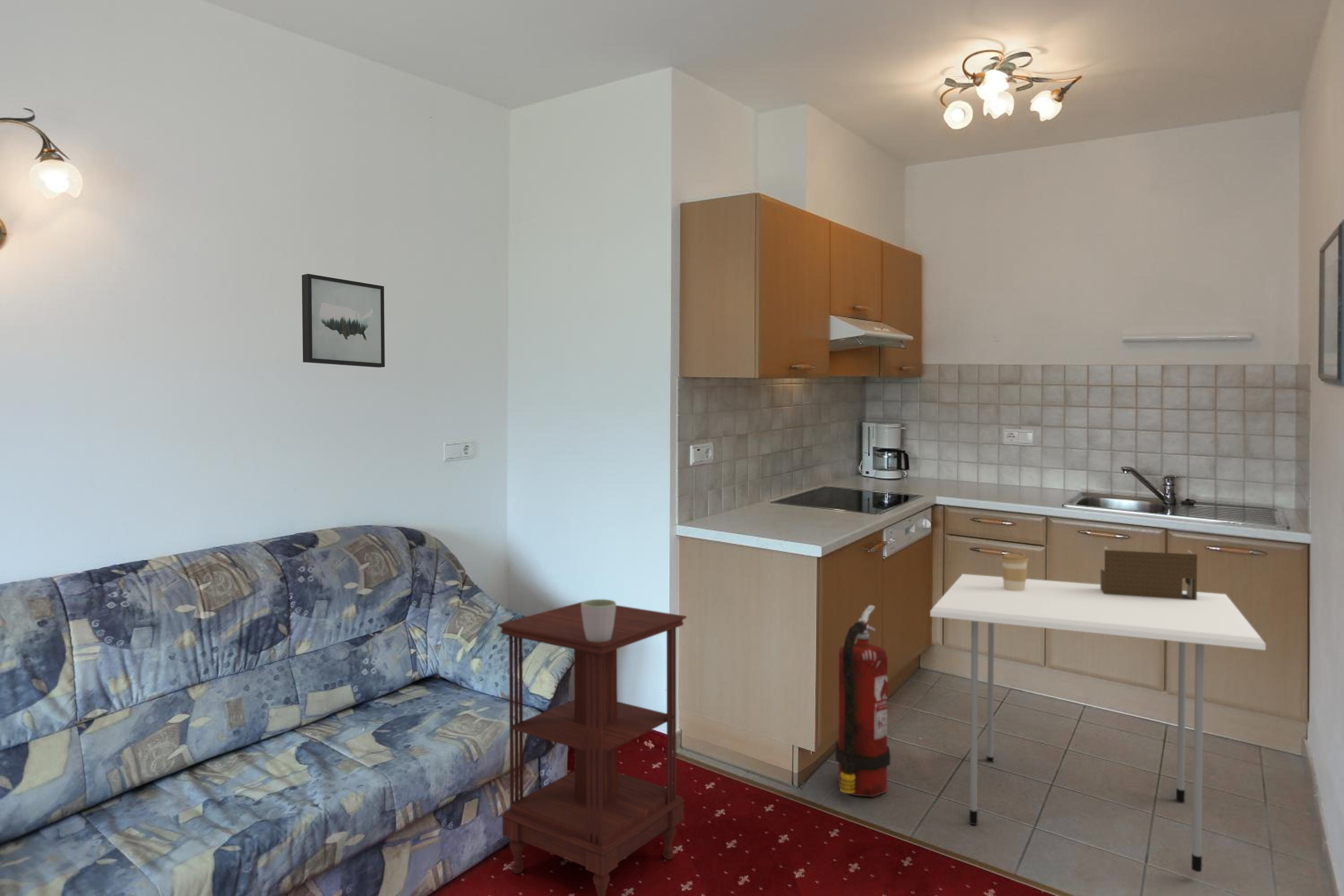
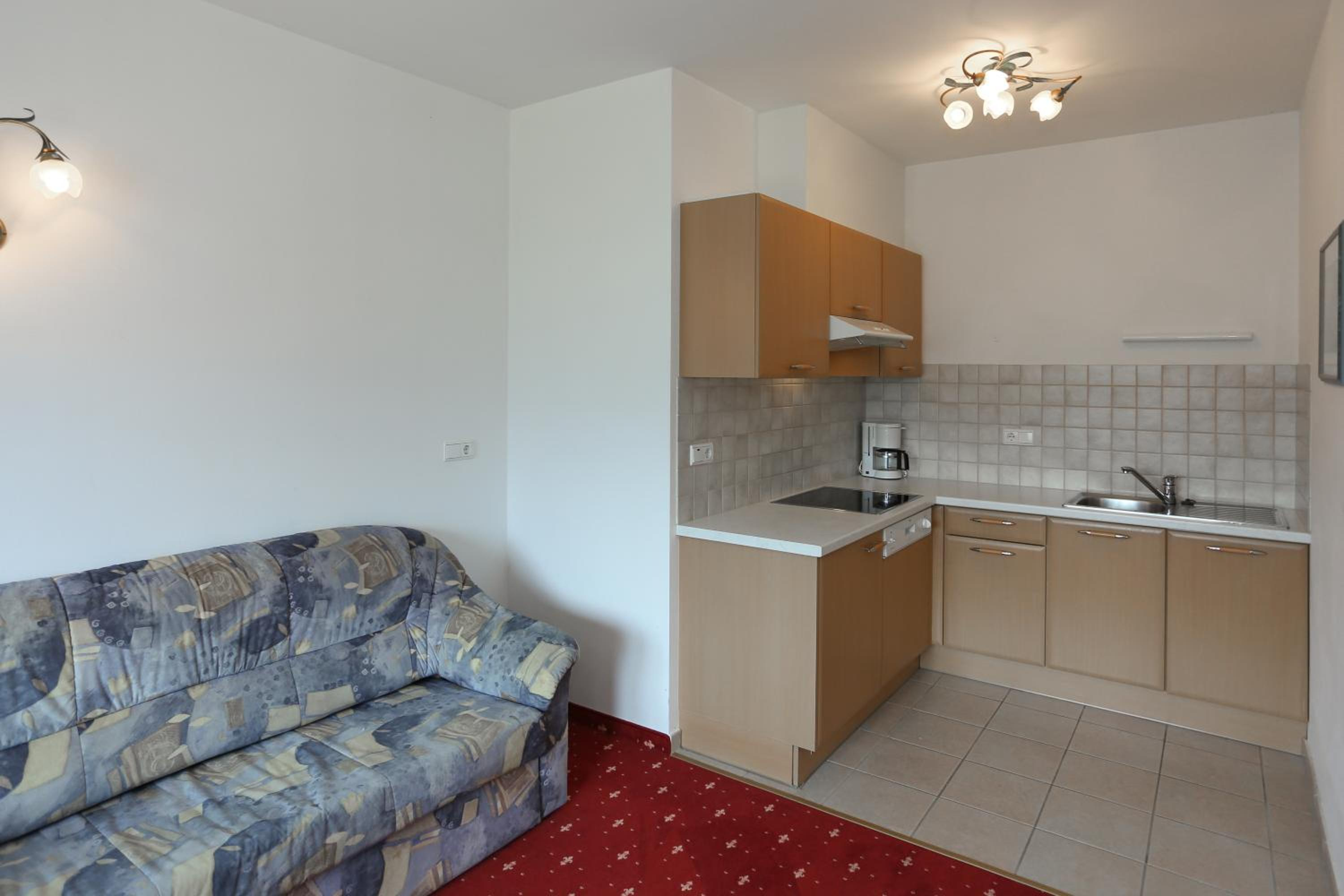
- fire extinguisher [835,605,891,797]
- side table [497,601,687,896]
- wall art [302,273,385,368]
- coffee cup [1000,552,1029,591]
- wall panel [1100,546,1198,600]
- mug [581,599,616,642]
- dining table [930,573,1266,873]
